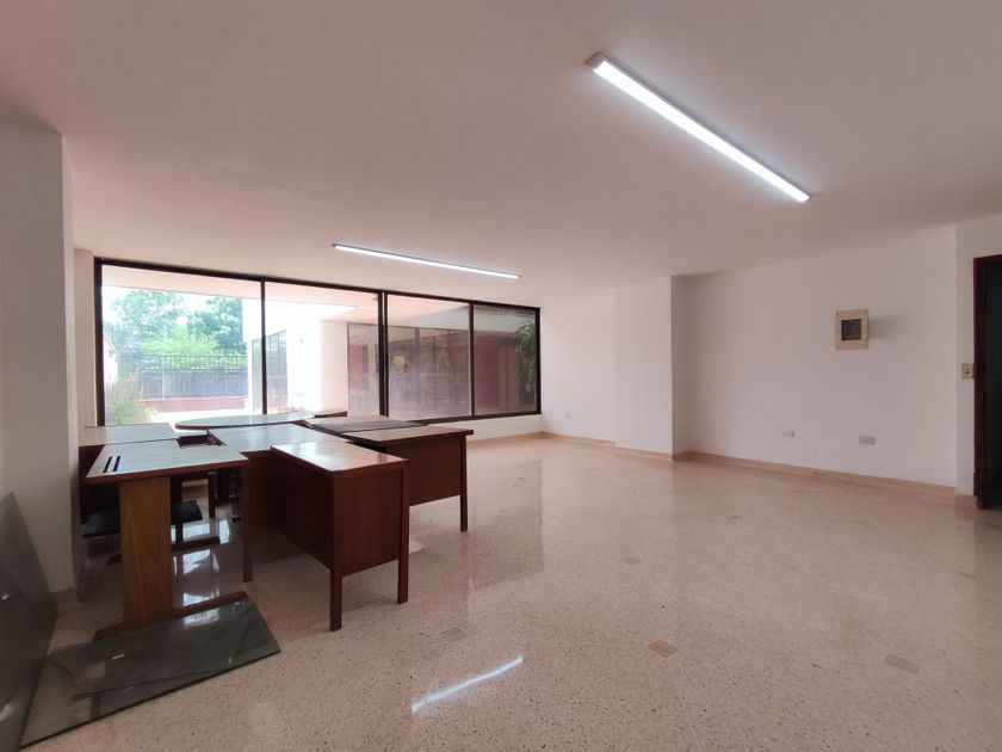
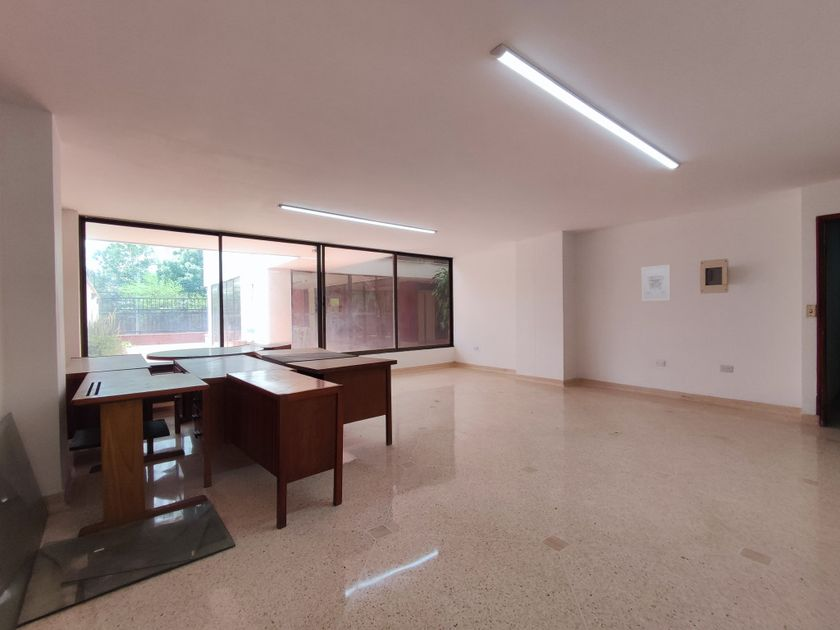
+ wall art [640,264,671,302]
